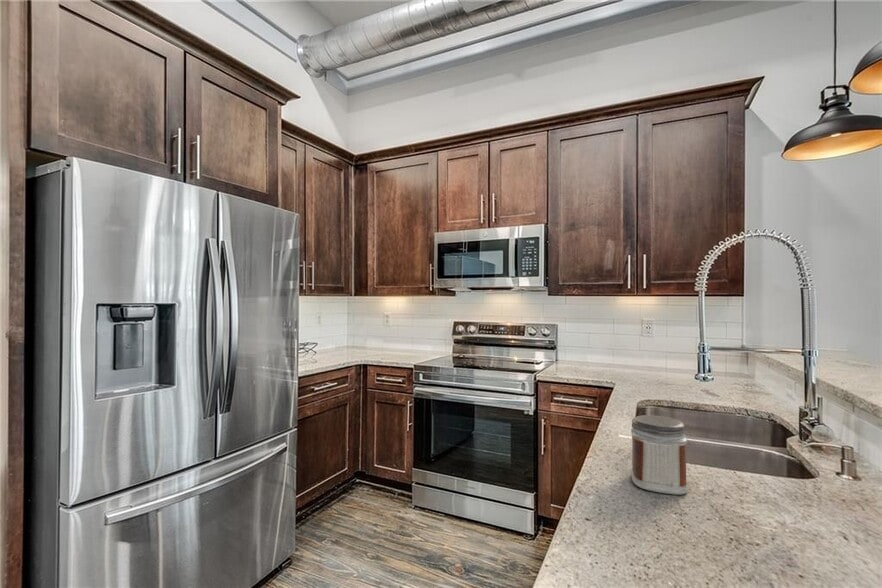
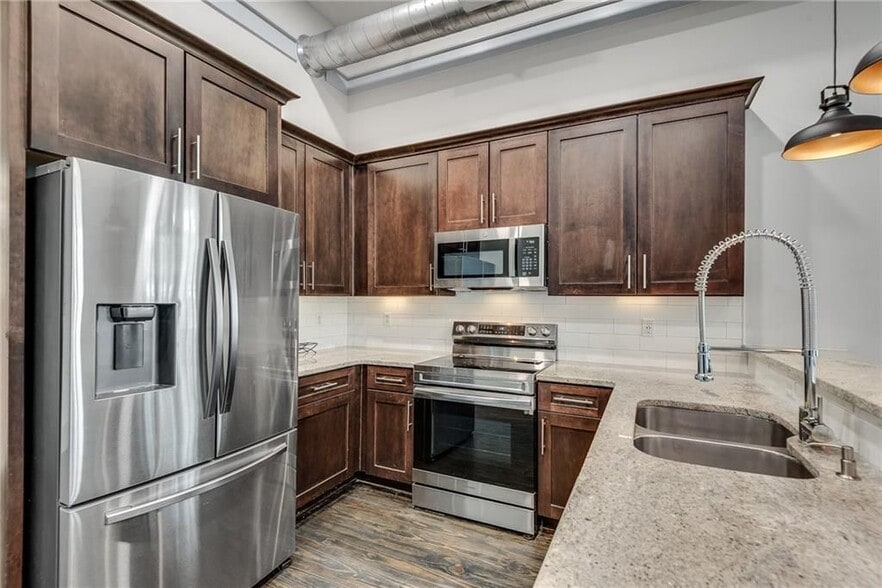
- jar [630,414,689,496]
